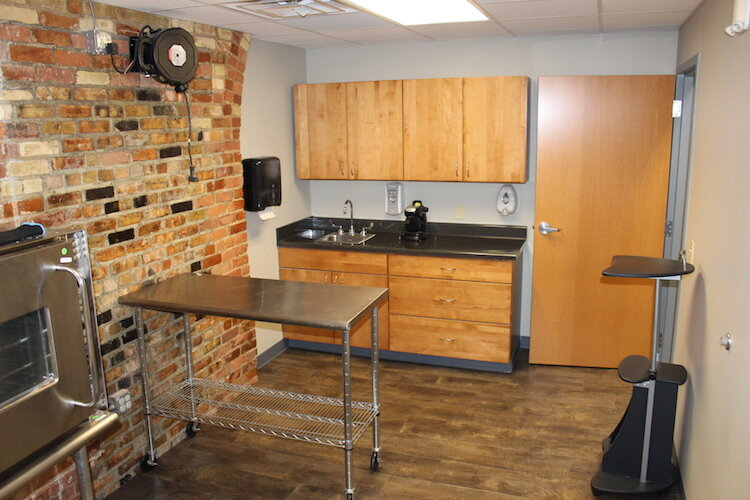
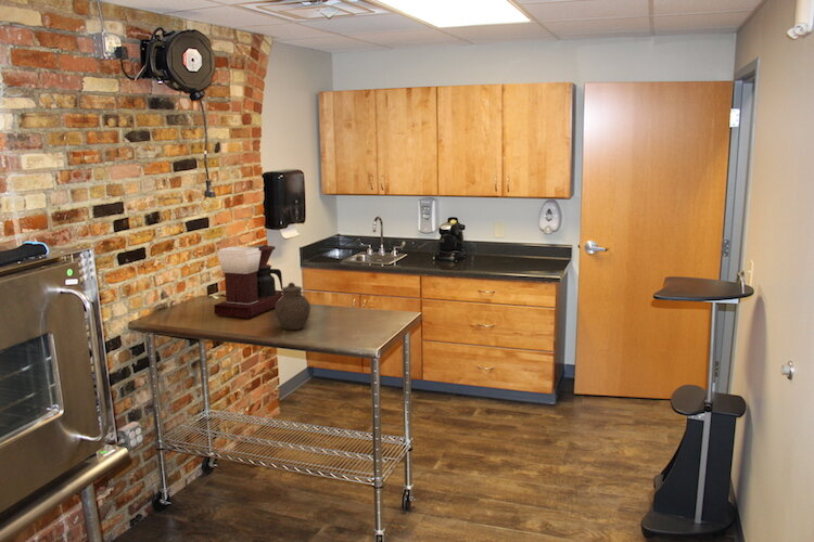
+ coffee maker [213,244,283,319]
+ jar [274,282,311,331]
